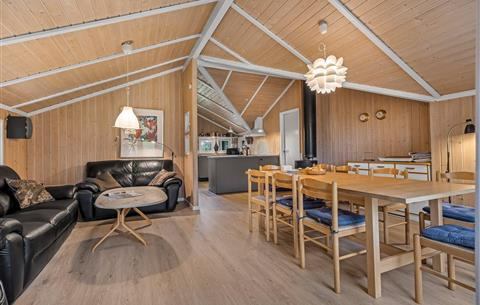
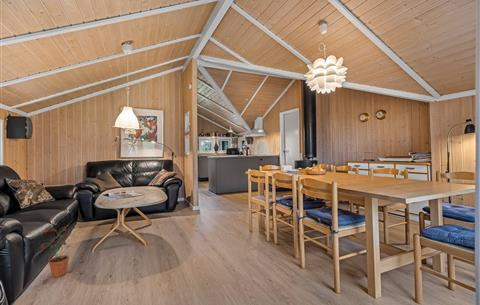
+ potted plant [39,225,73,278]
